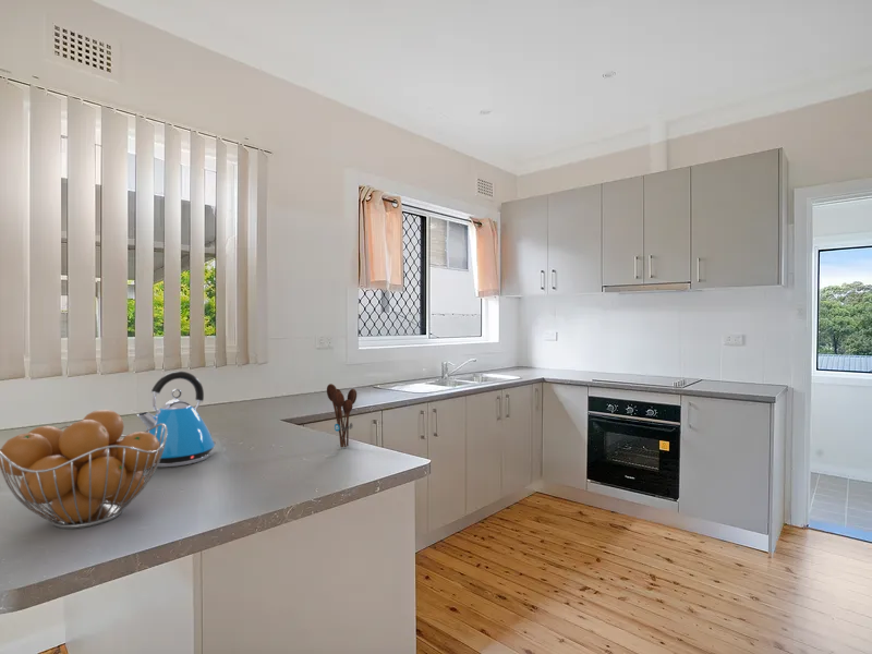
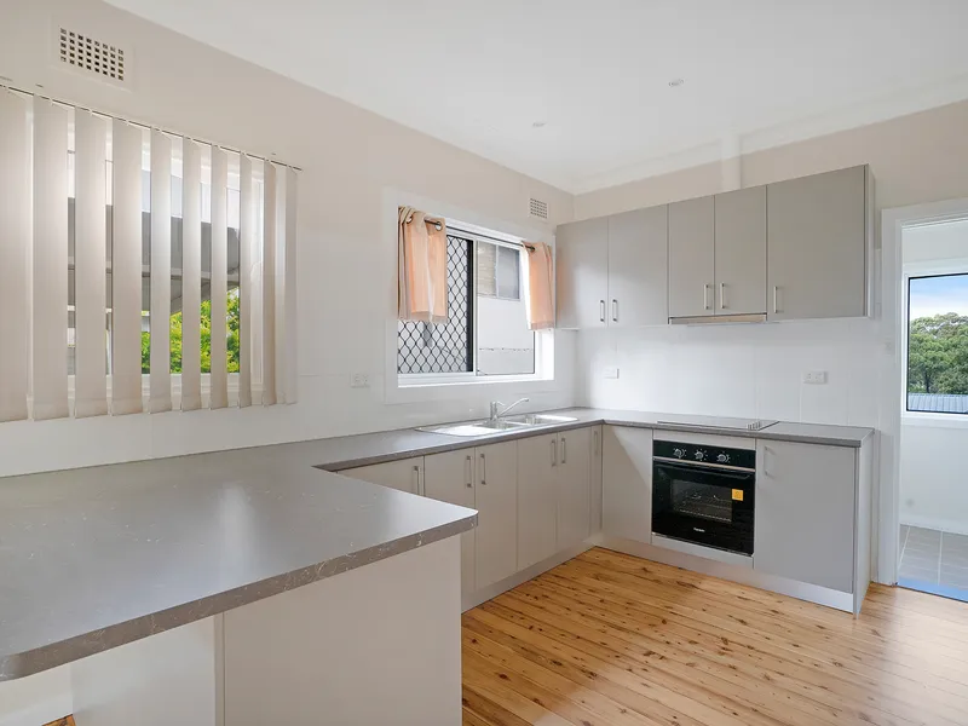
- utensil holder [326,383,358,449]
- fruit basket [0,409,167,530]
- kettle [136,371,218,469]
